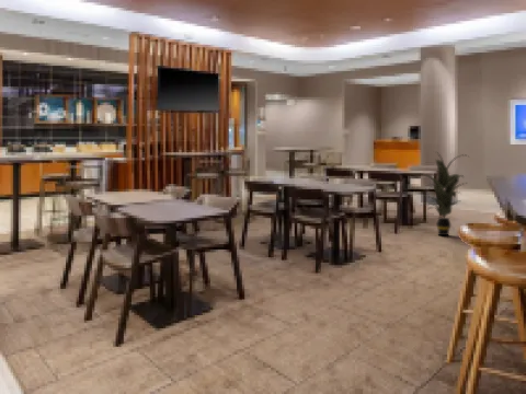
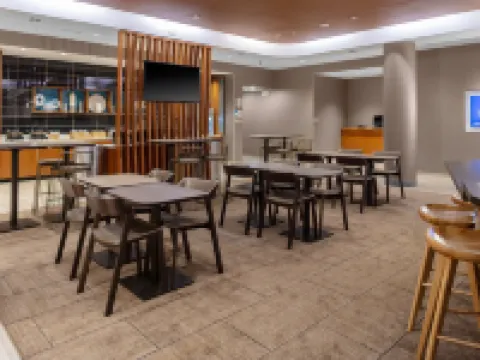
- indoor plant [414,150,469,236]
